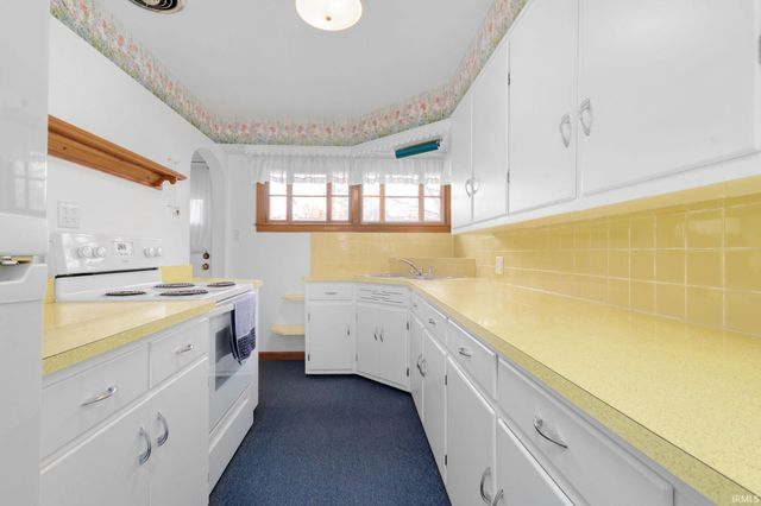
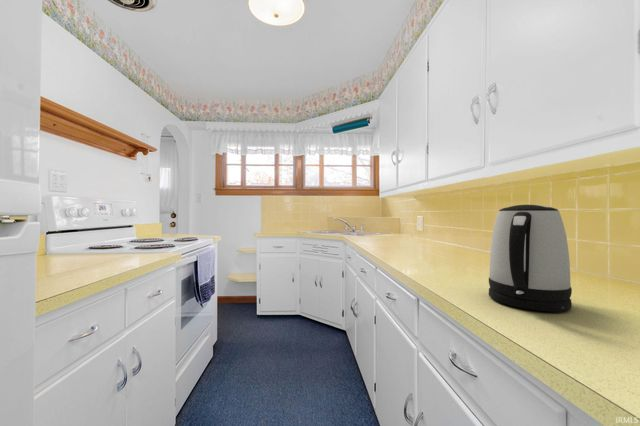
+ kettle [488,204,573,312]
